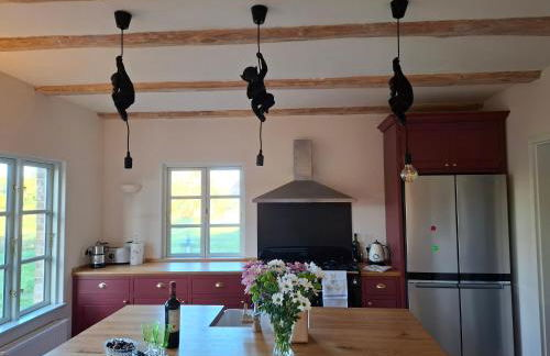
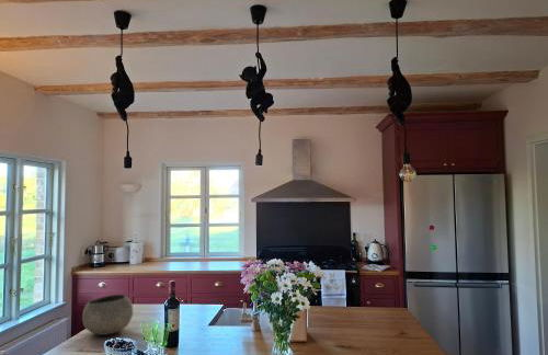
+ bowl [81,294,134,336]
